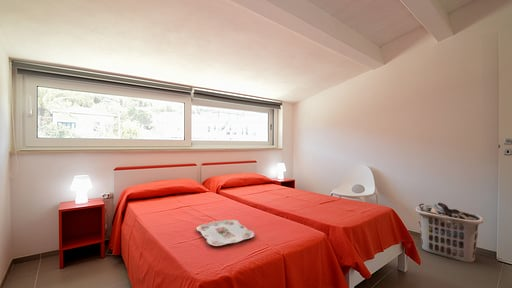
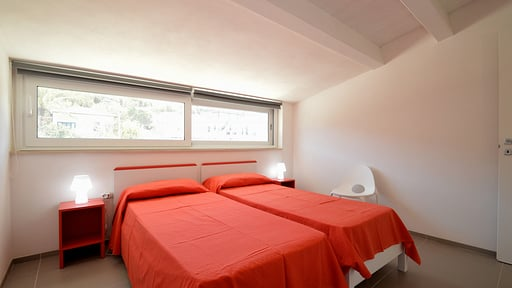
- clothes hamper [414,202,484,264]
- serving tray [195,219,255,247]
